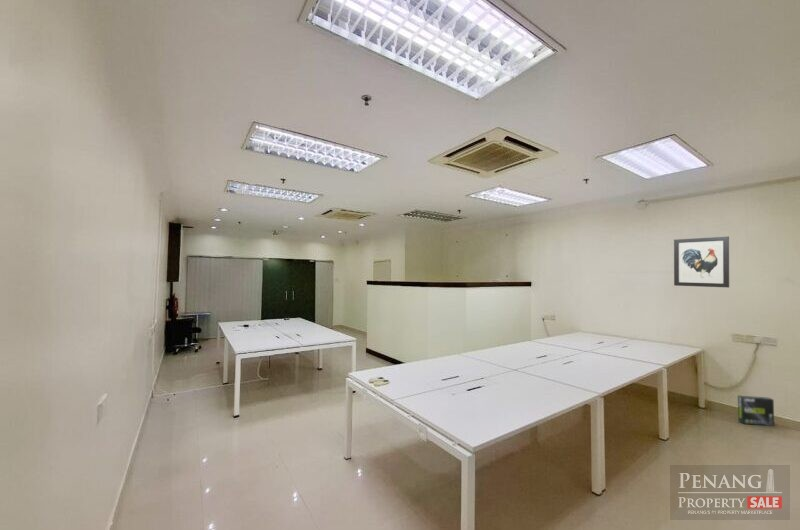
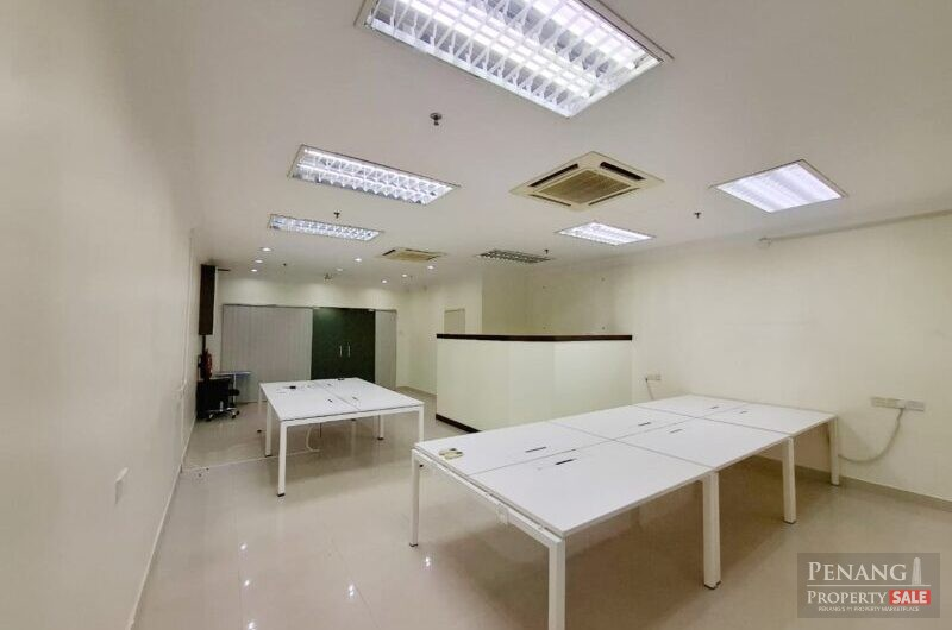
- box [737,395,775,427]
- wall art [673,236,730,288]
